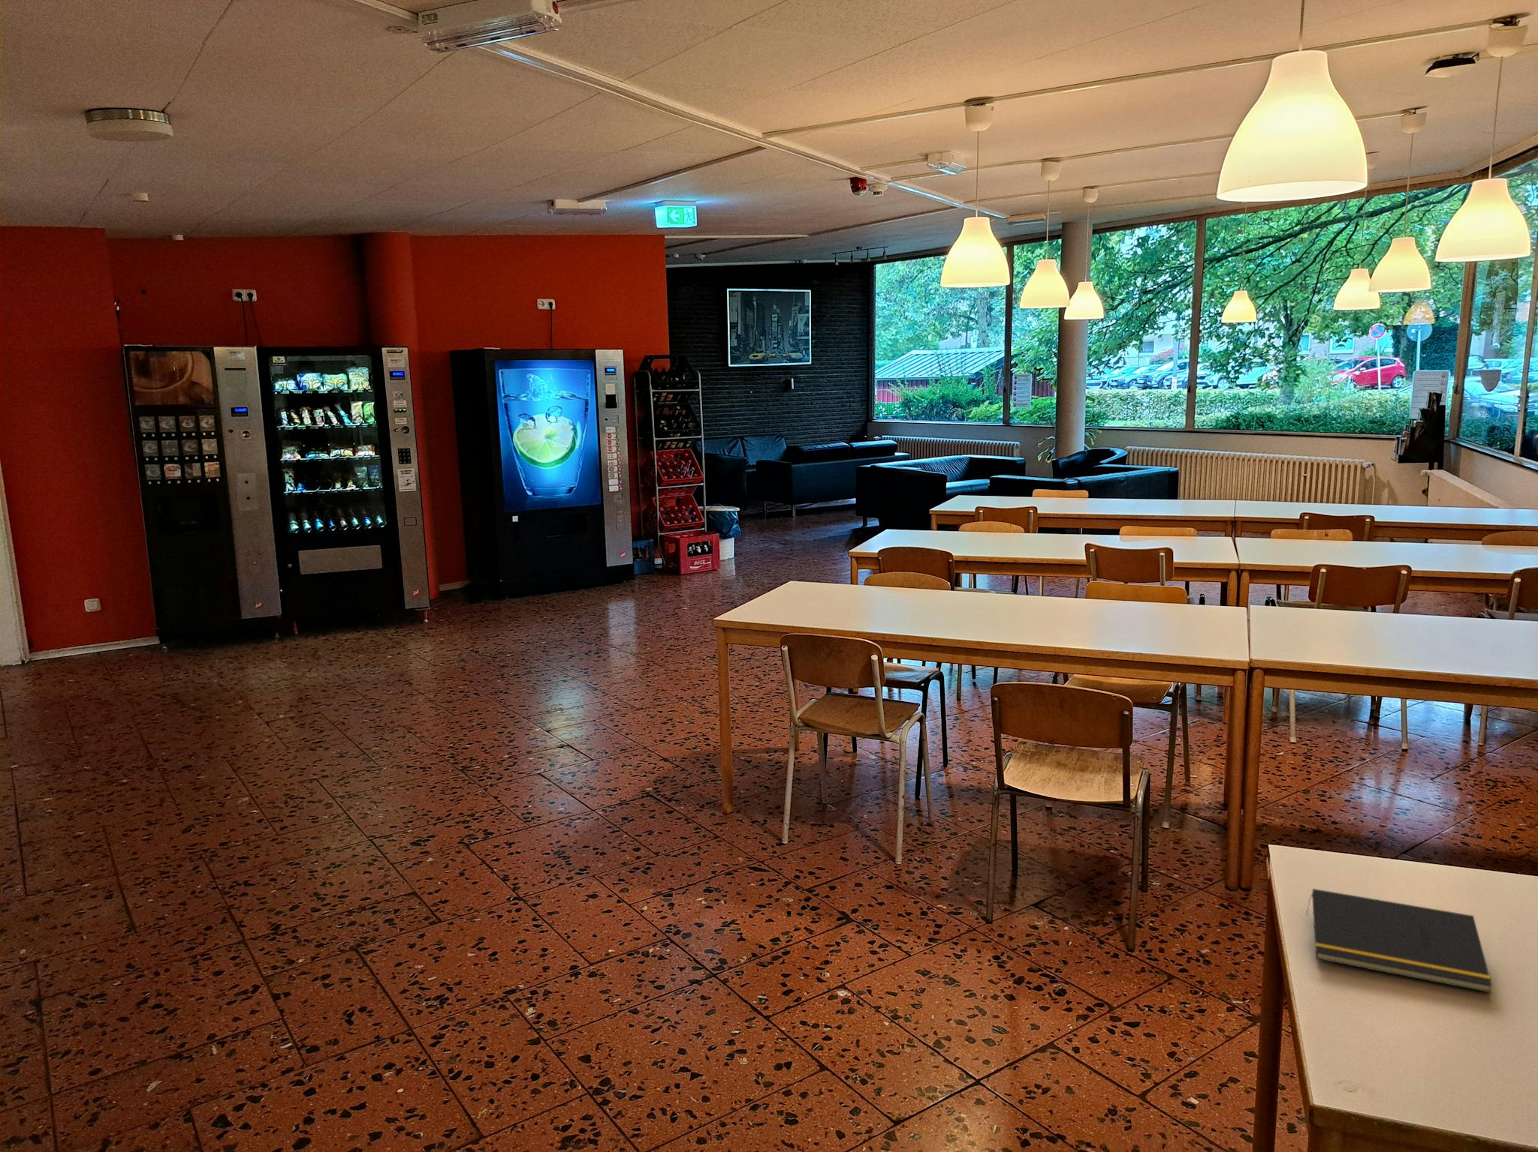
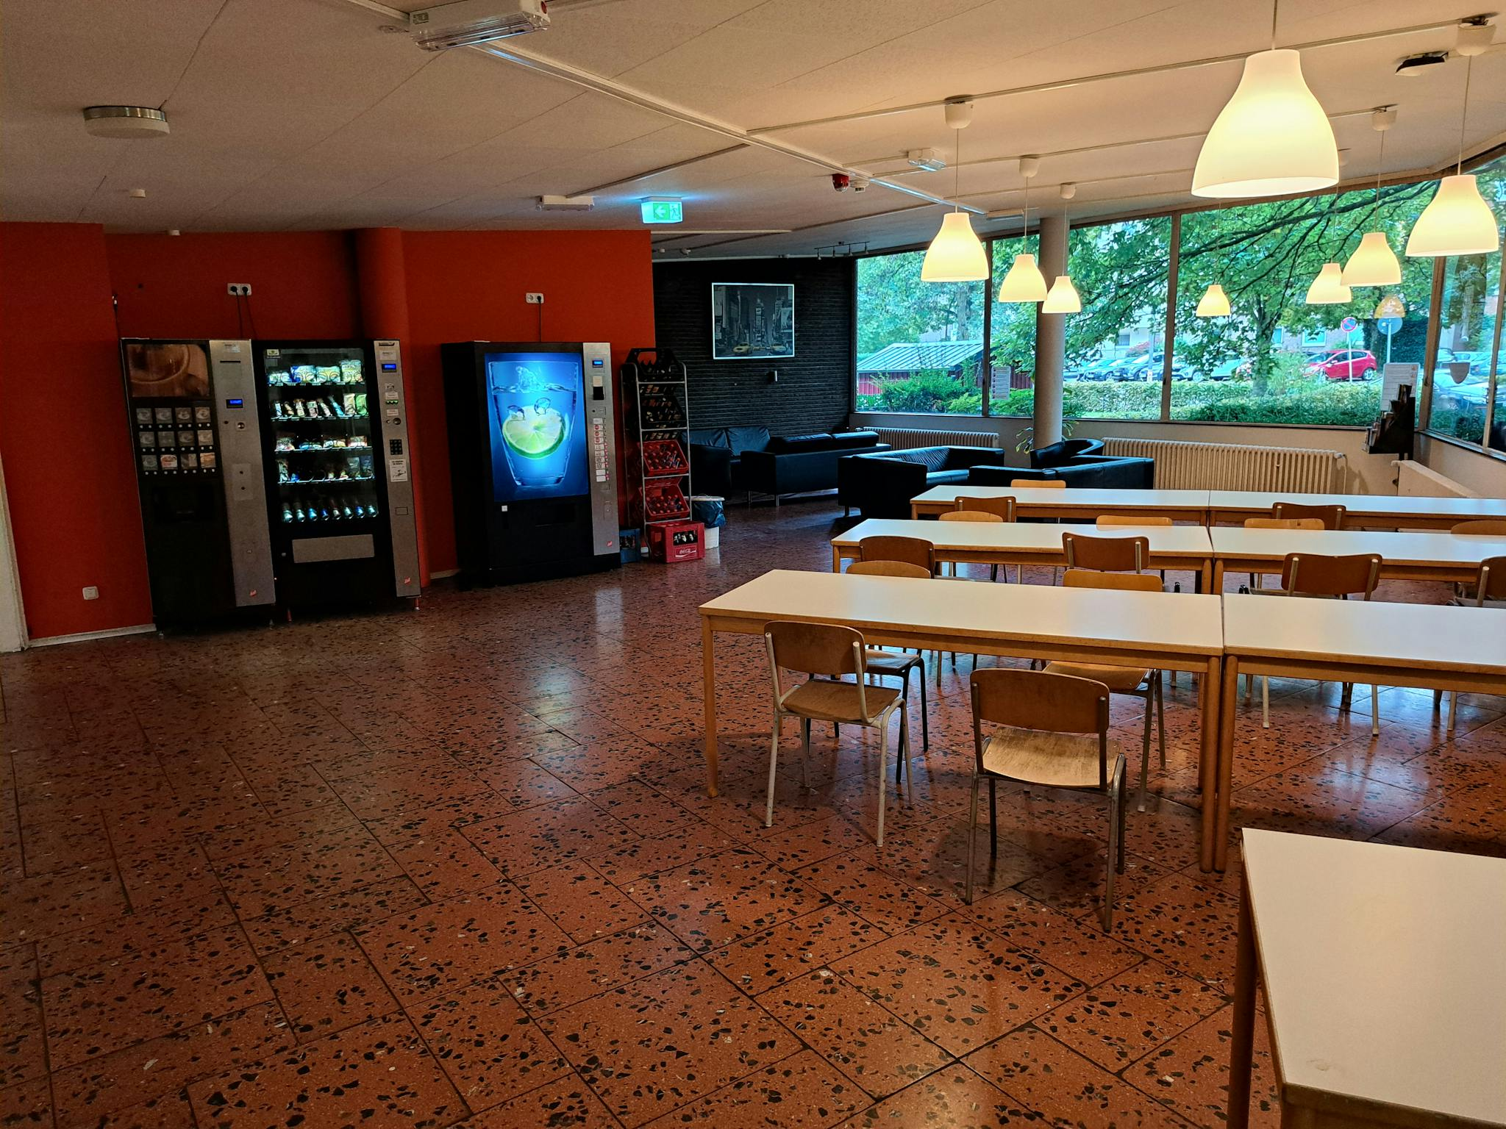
- notepad [1305,888,1493,993]
